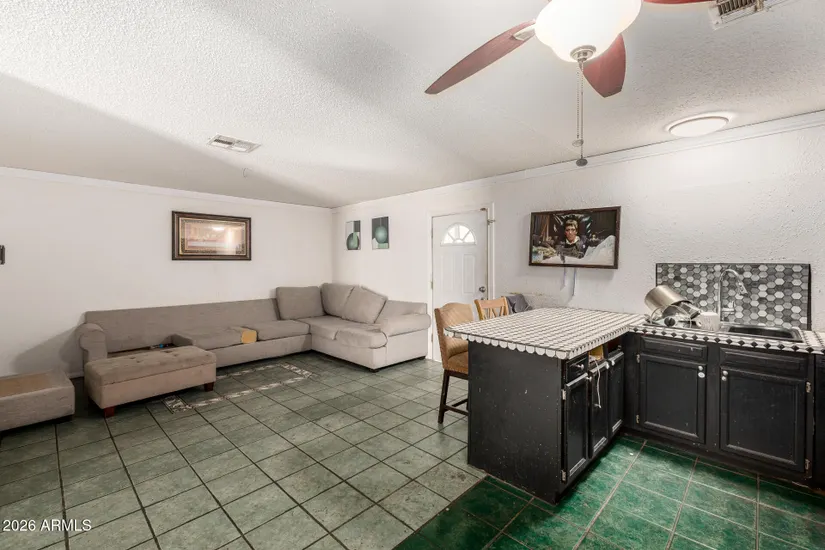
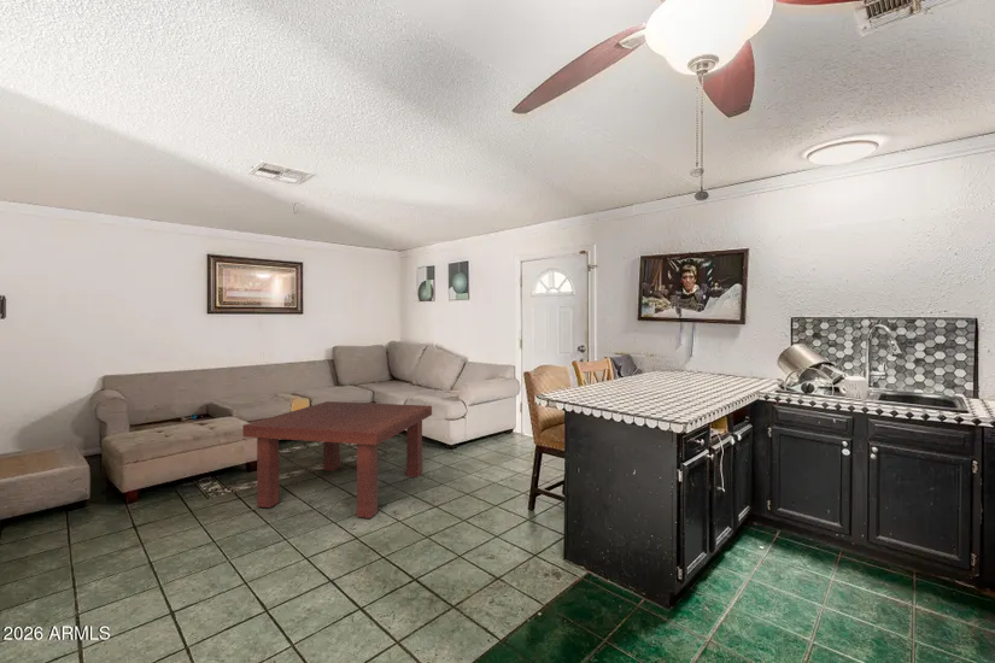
+ coffee table [242,400,433,520]
